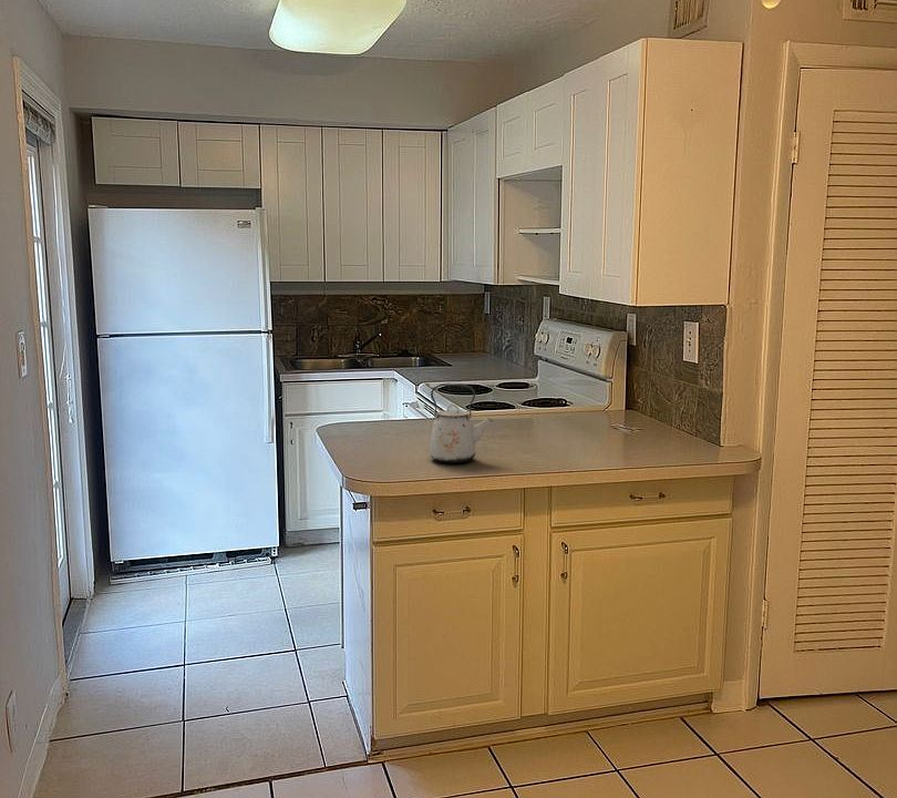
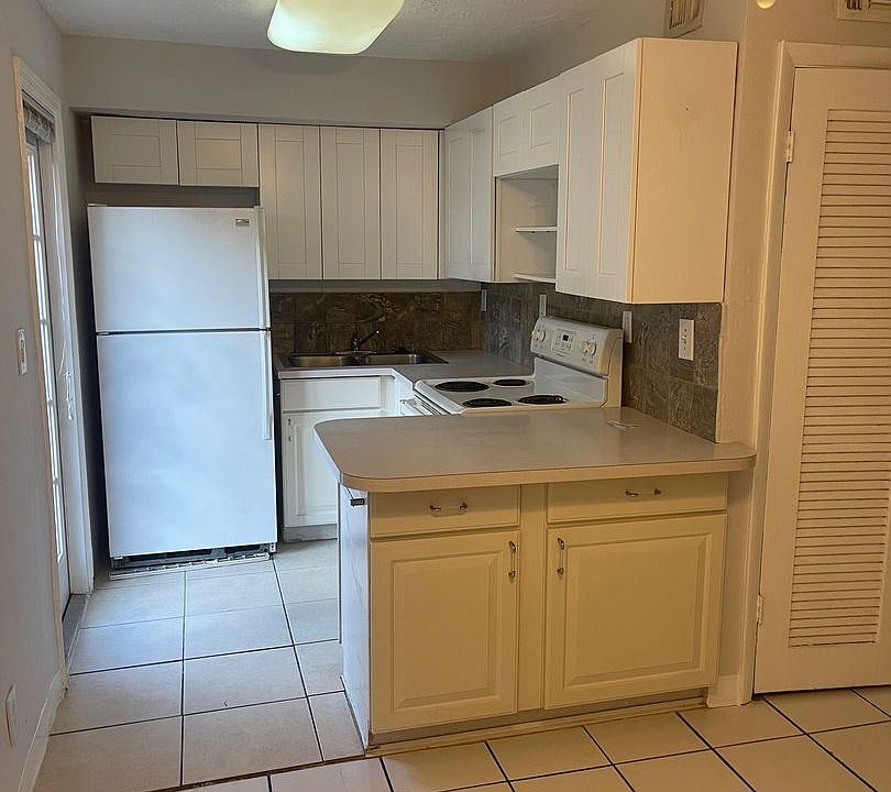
- kettle [429,382,494,464]
